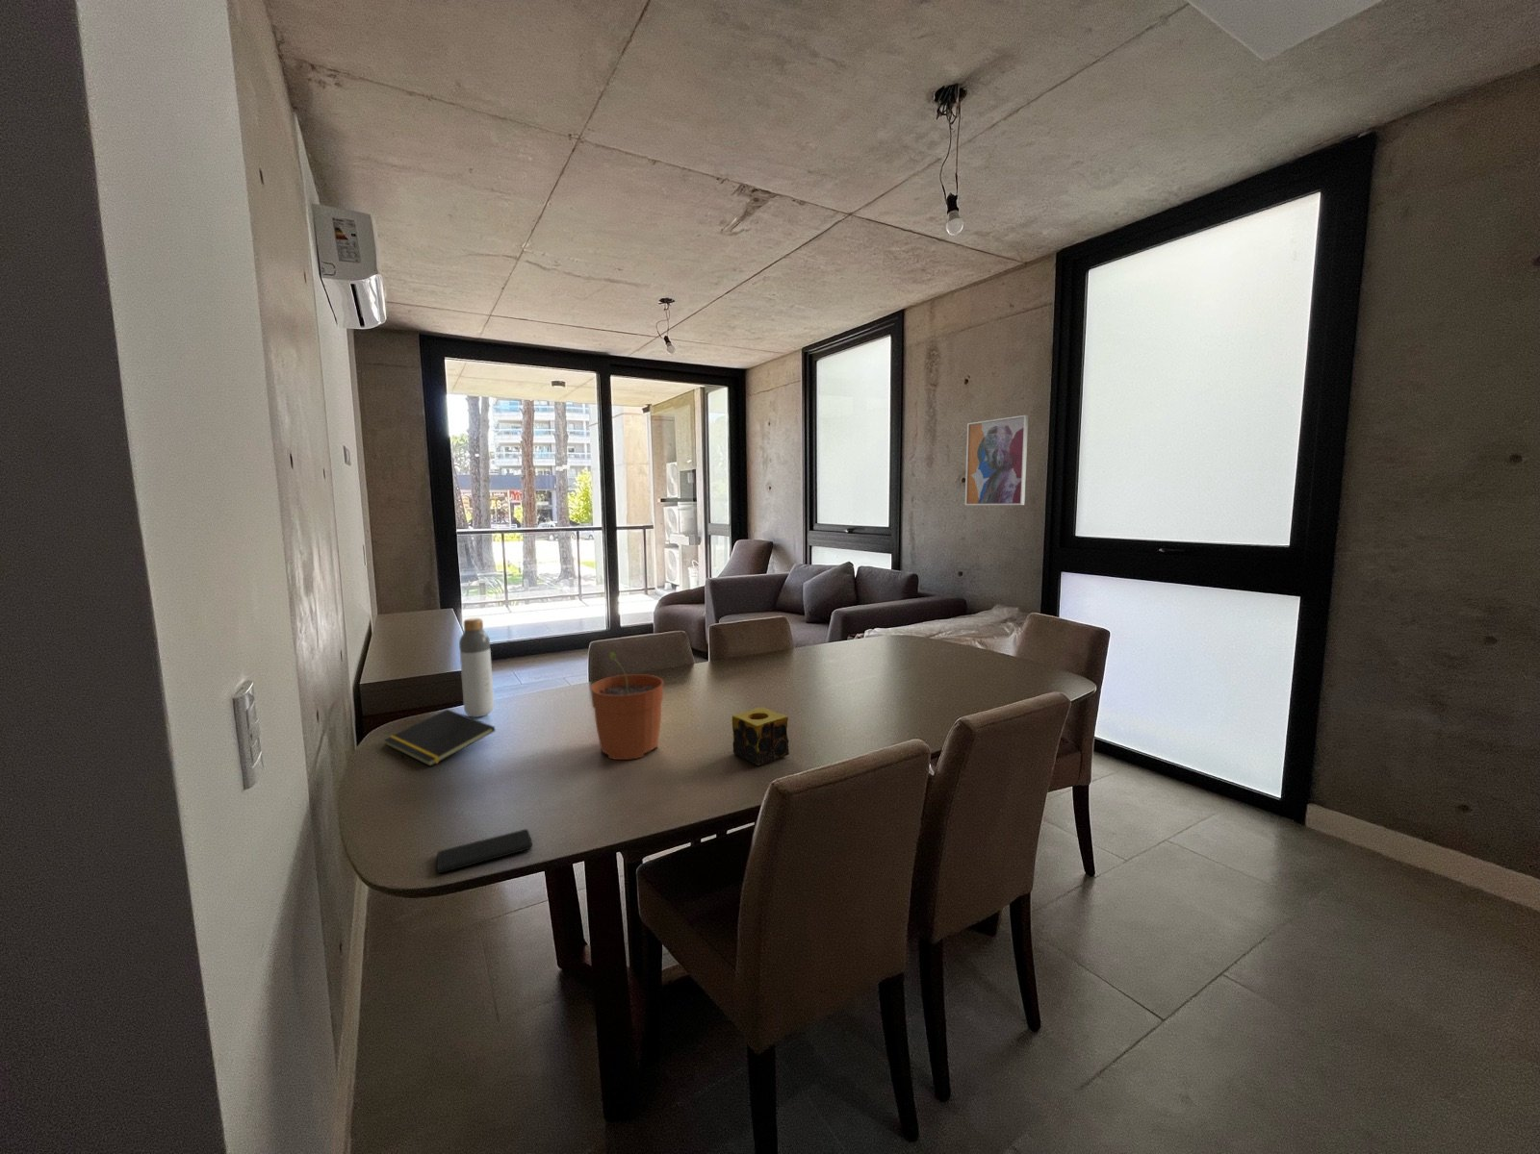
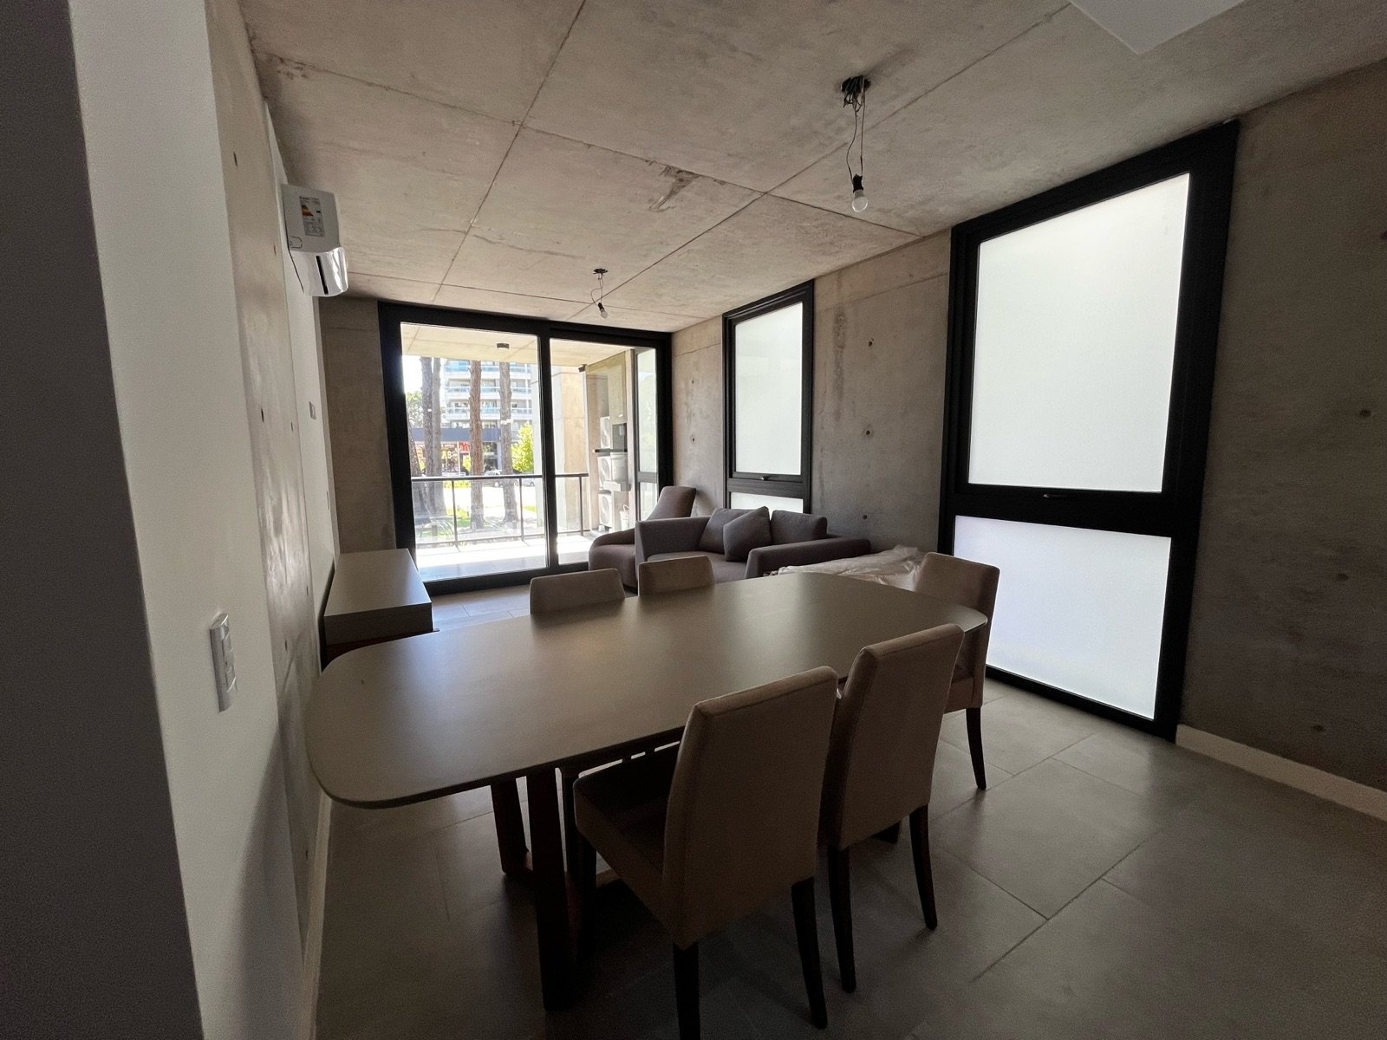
- wall art [964,415,1029,505]
- notepad [383,709,497,767]
- bottle [458,617,495,719]
- candle [731,705,791,766]
- smartphone [437,828,534,874]
- plant pot [589,651,665,761]
